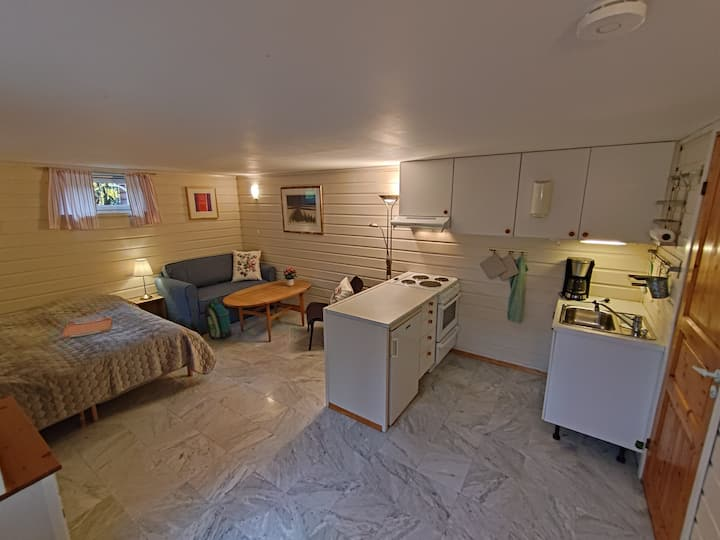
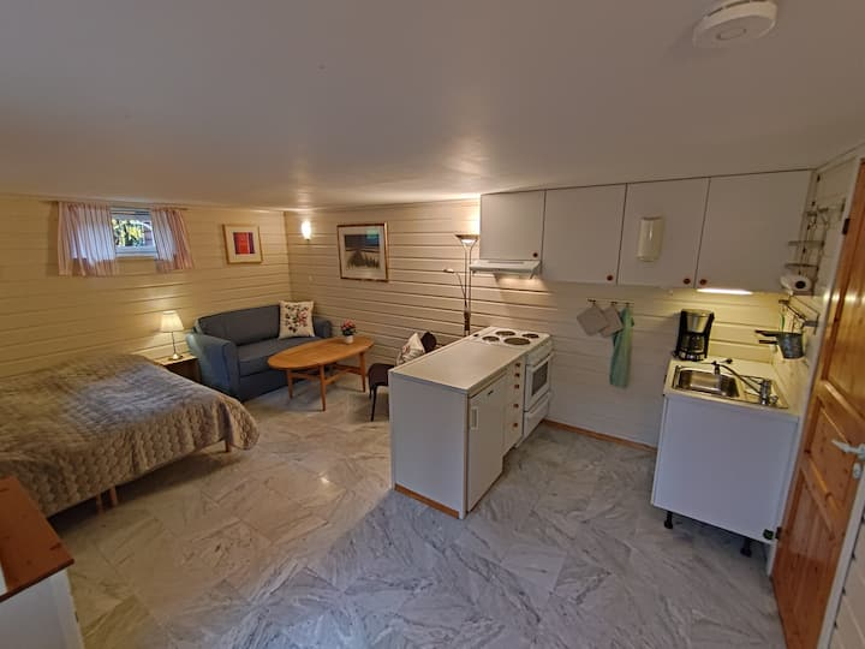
- serving tray [60,317,113,340]
- backpack [203,299,233,340]
